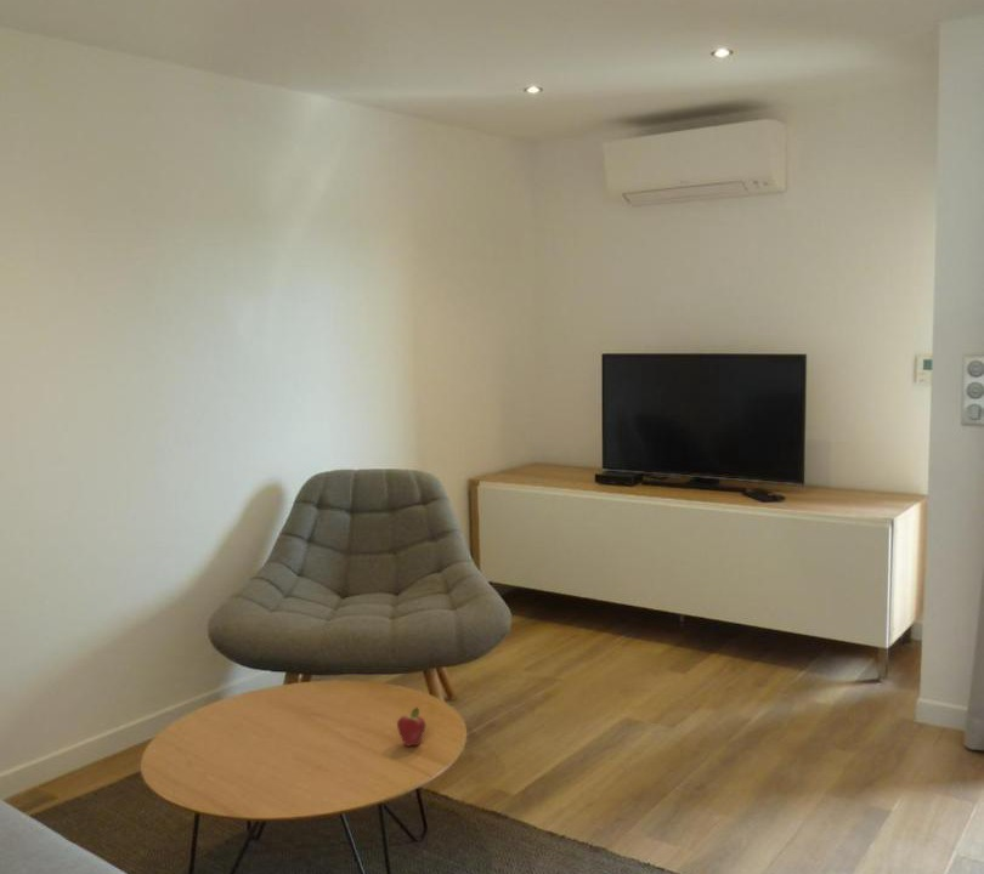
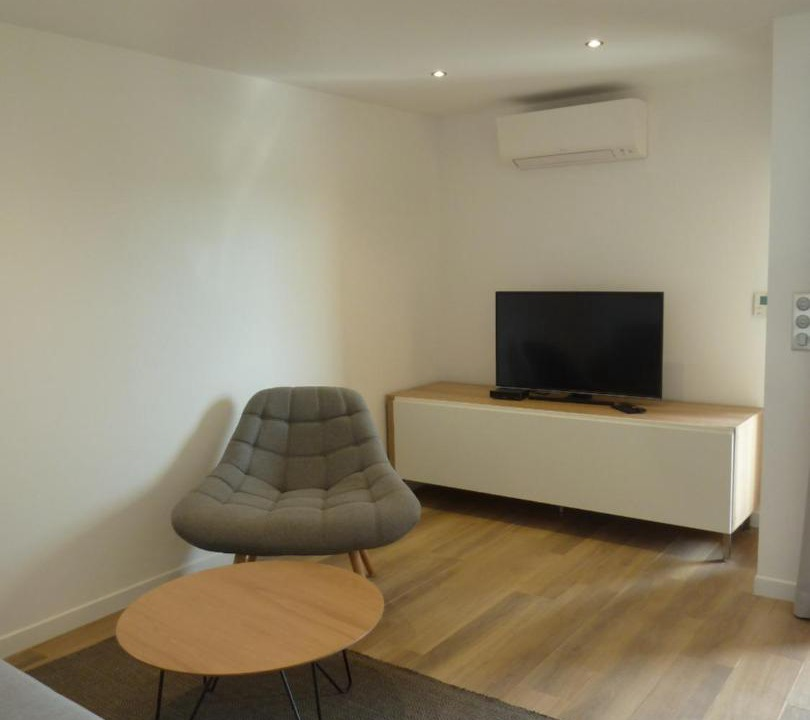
- fruit [396,705,428,748]
